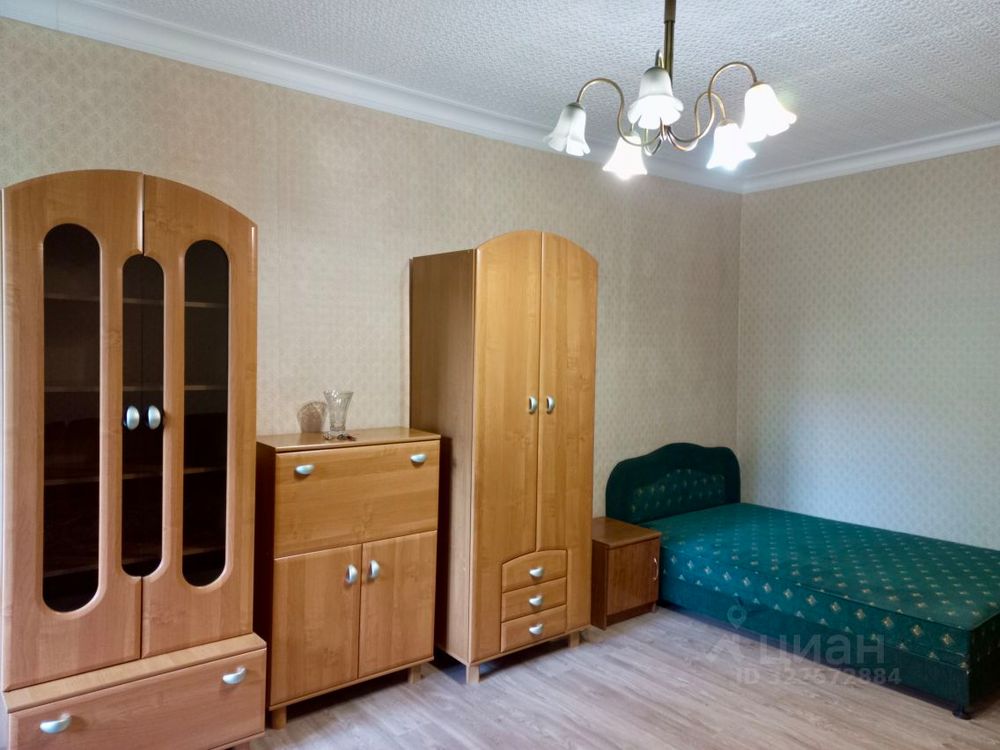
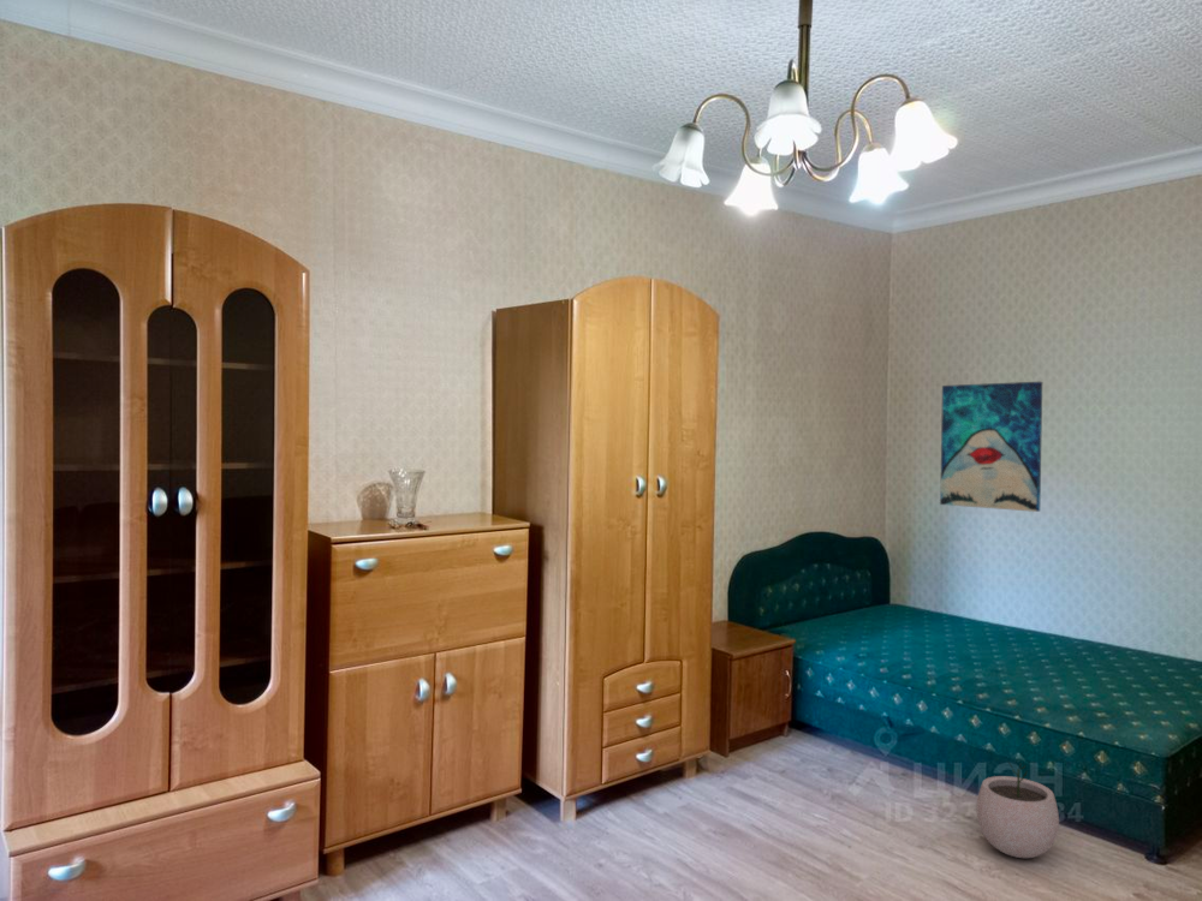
+ wall art [939,381,1043,513]
+ plant pot [975,759,1060,859]
